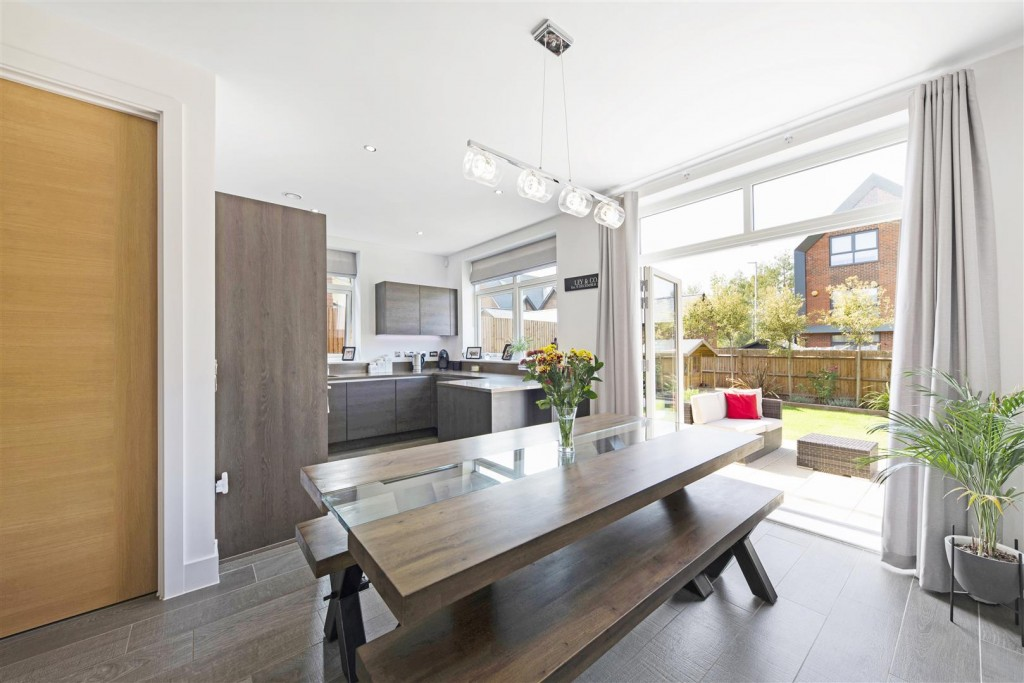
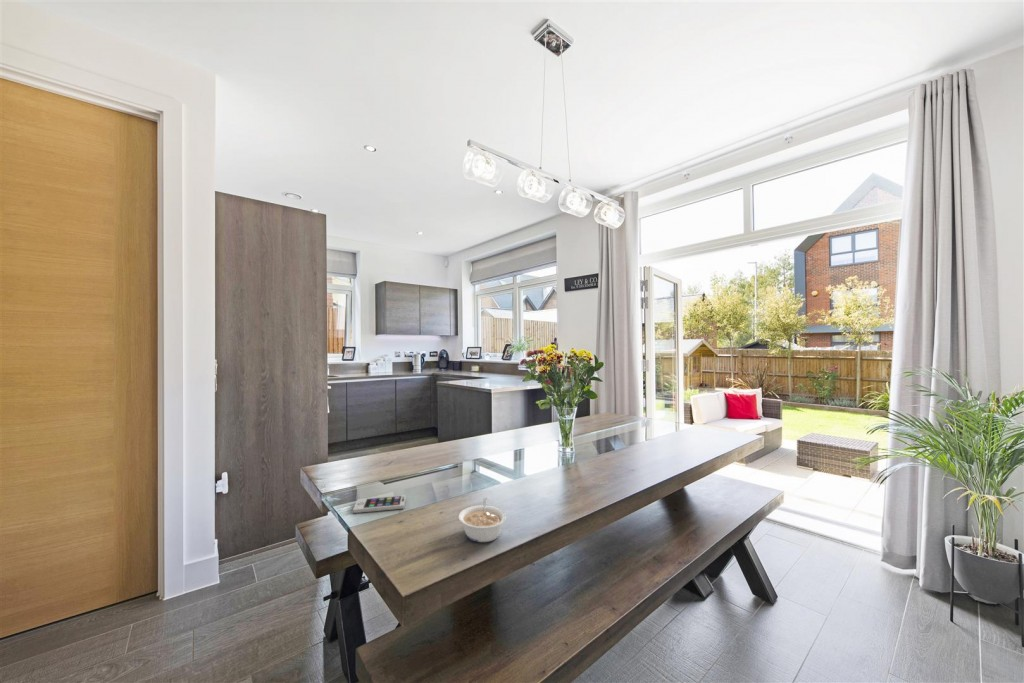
+ smartphone [352,494,407,514]
+ legume [458,497,507,543]
